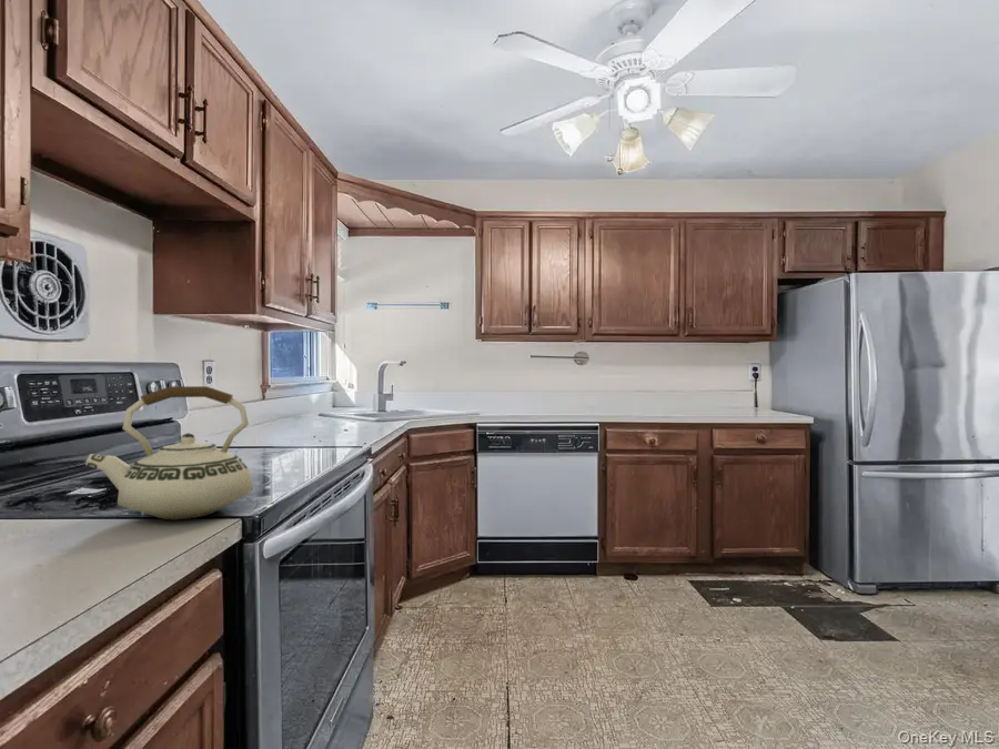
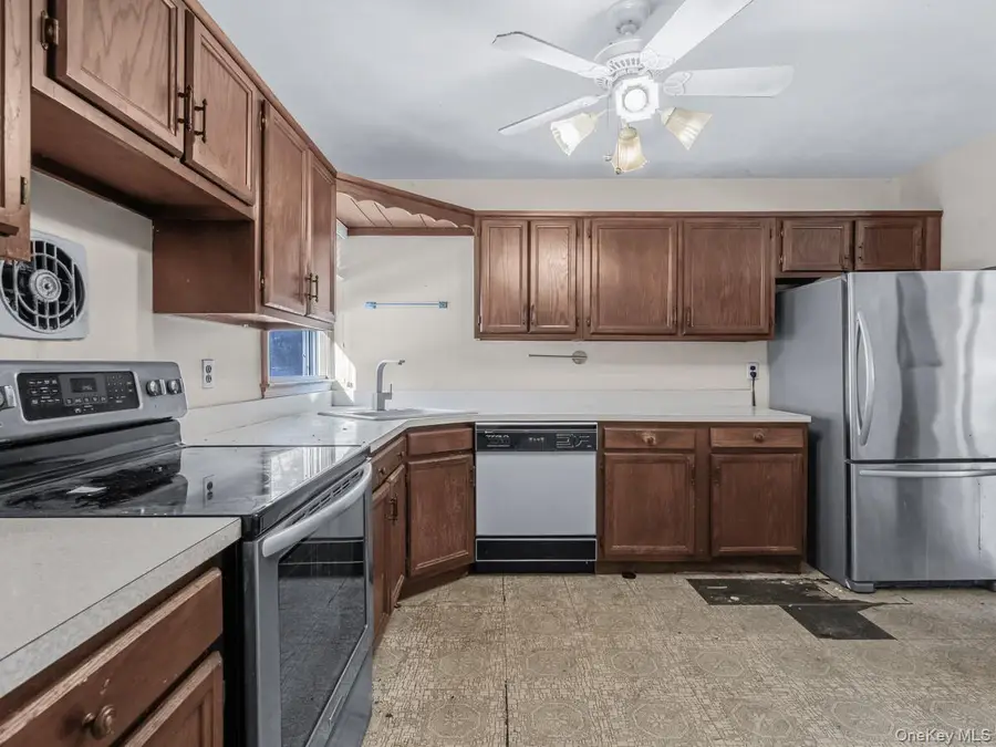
- teakettle [84,385,253,520]
